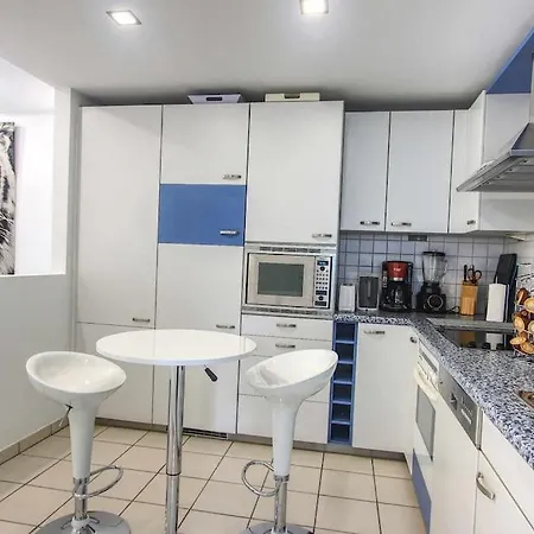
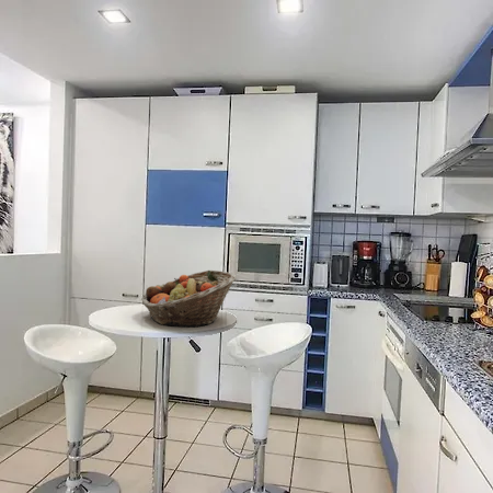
+ fruit basket [140,270,238,329]
